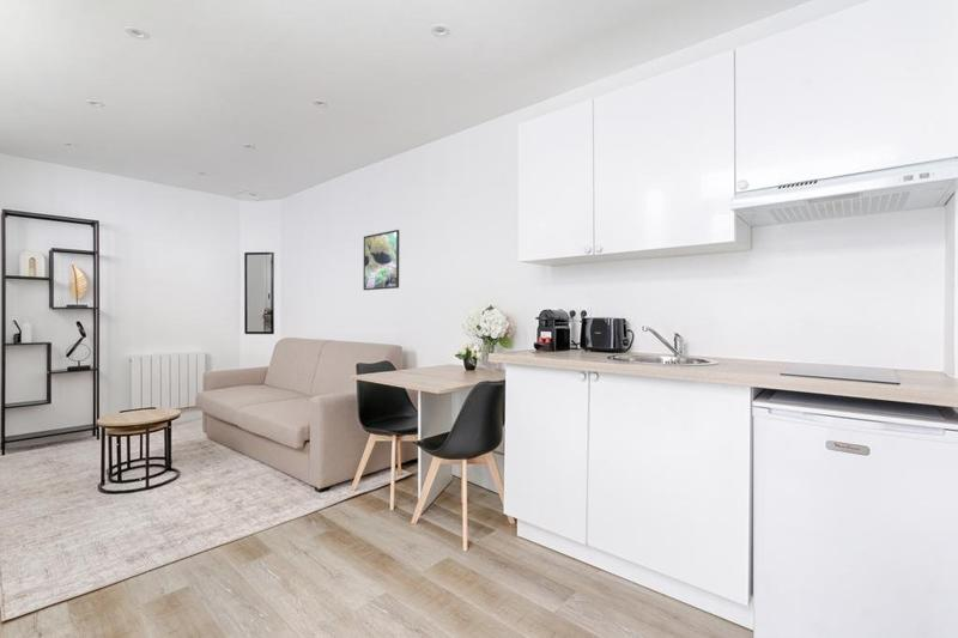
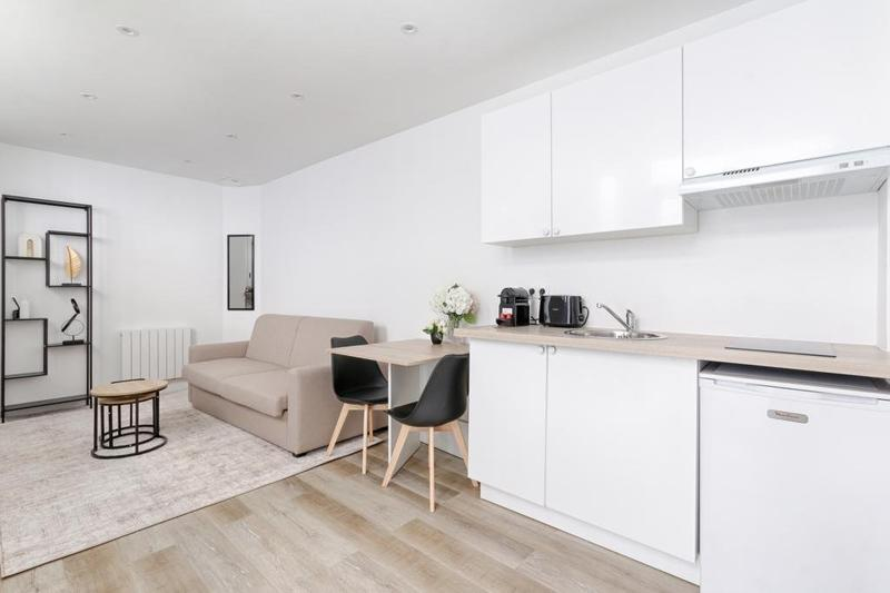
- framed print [363,229,400,291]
